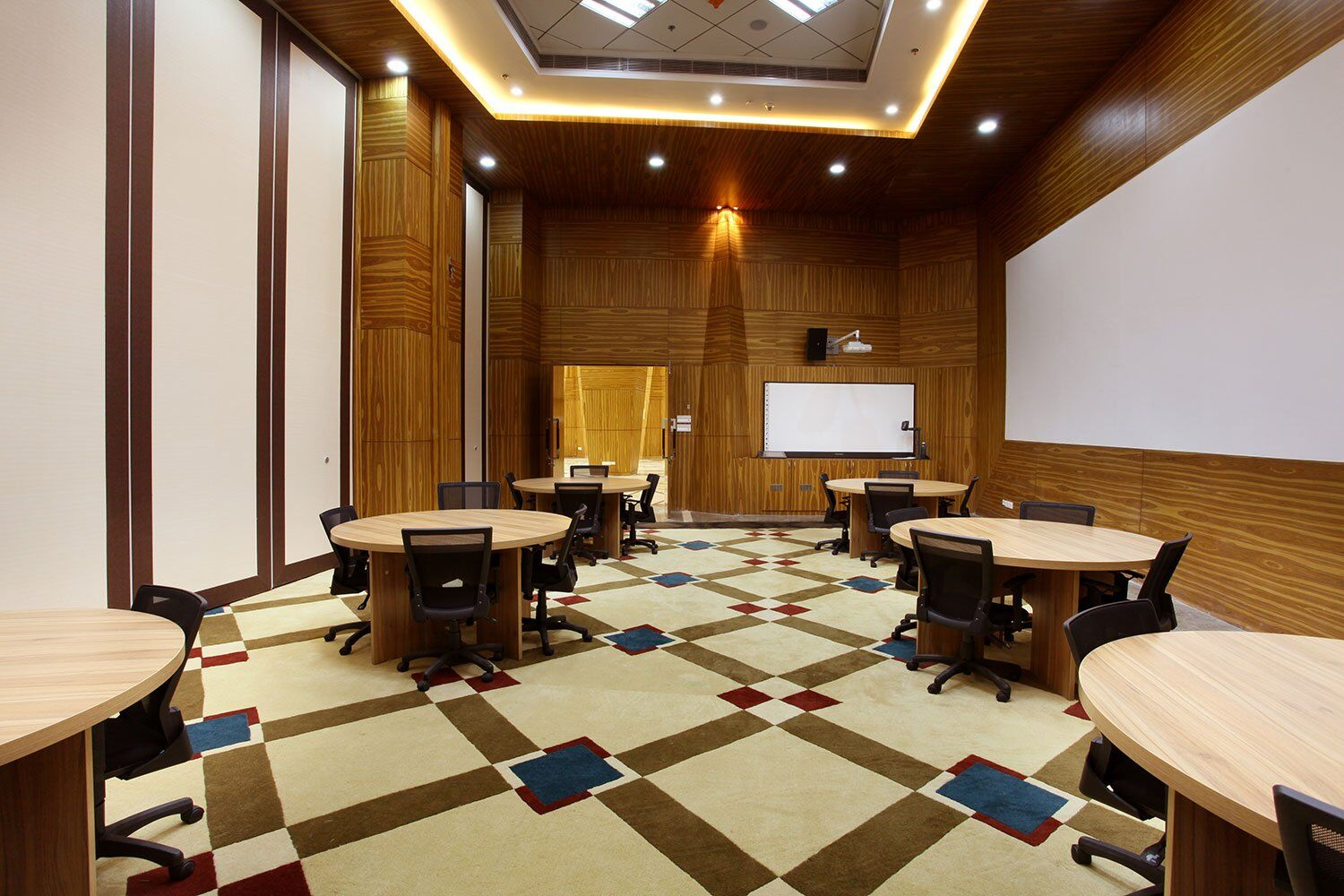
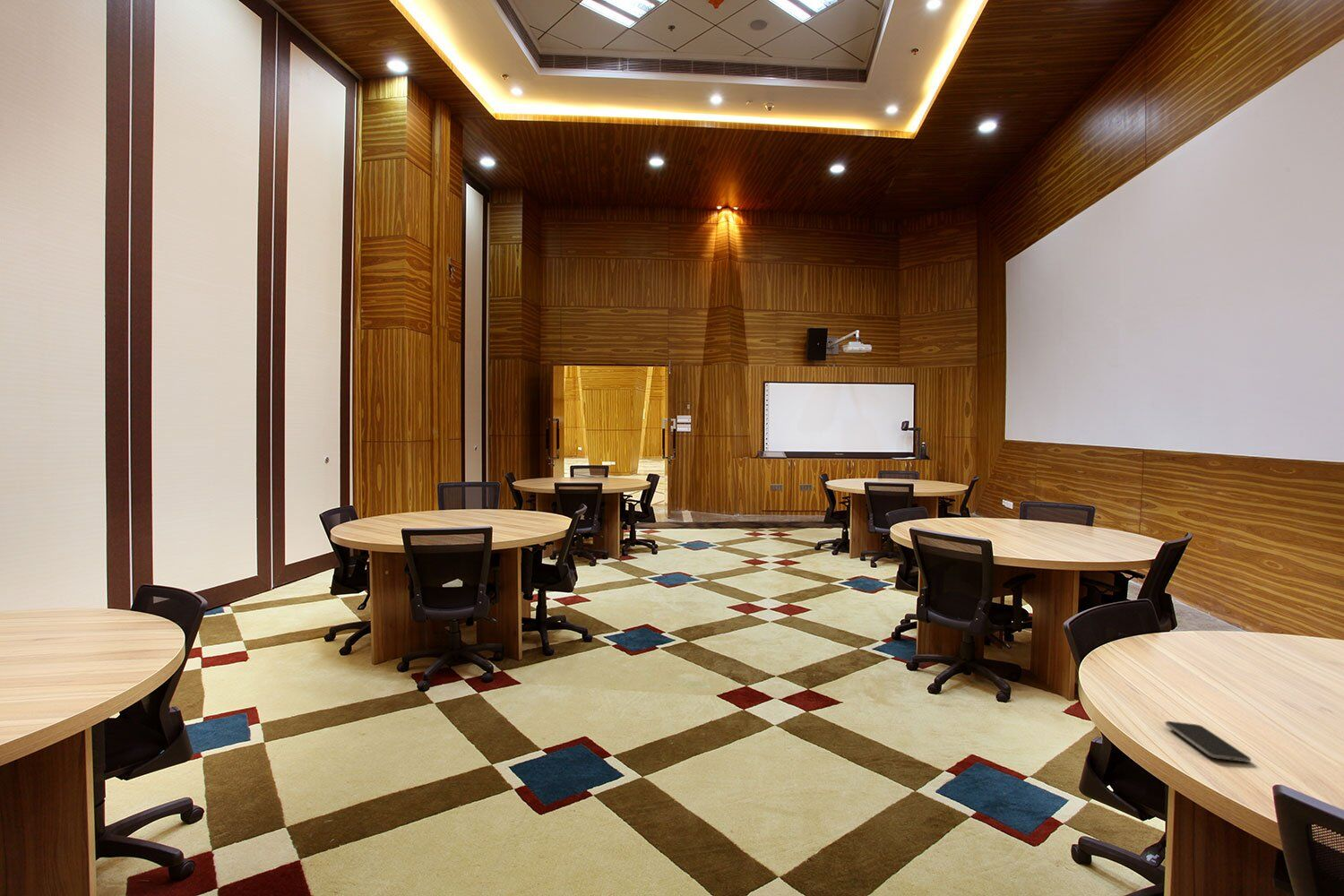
+ smartphone [1164,720,1252,763]
